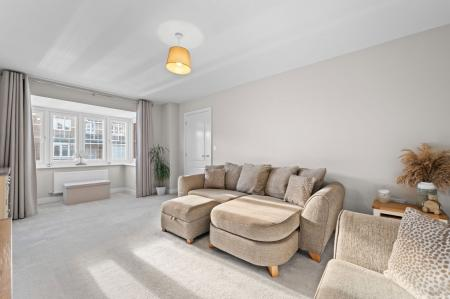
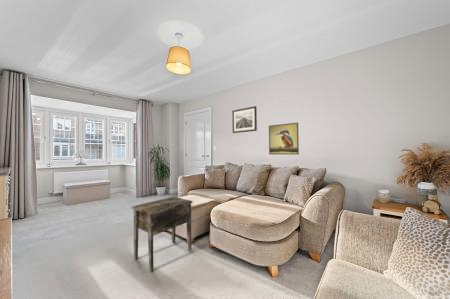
+ side table [131,196,194,273]
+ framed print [268,122,300,155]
+ wall art [231,105,258,134]
